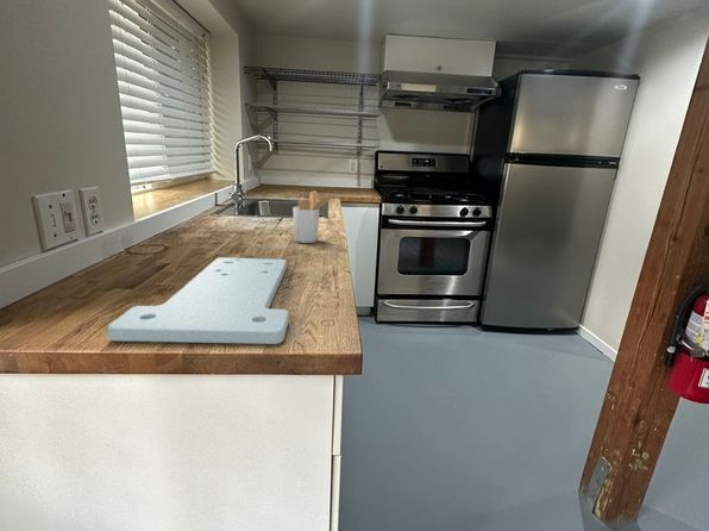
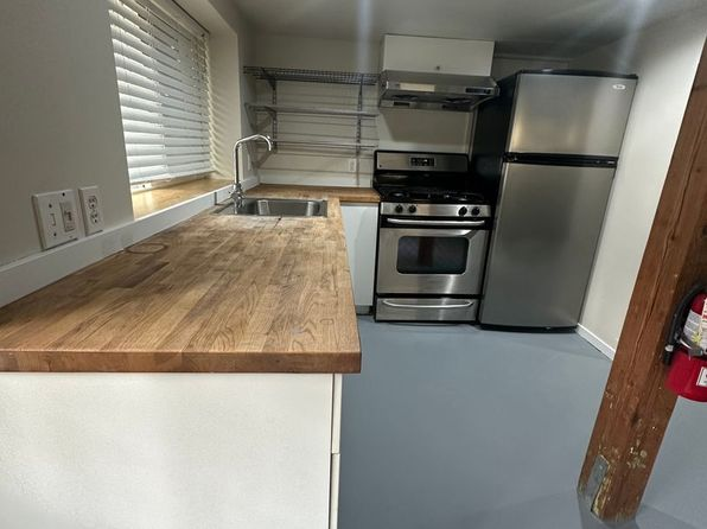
- utensil holder [291,189,335,244]
- cutting board [106,256,290,345]
